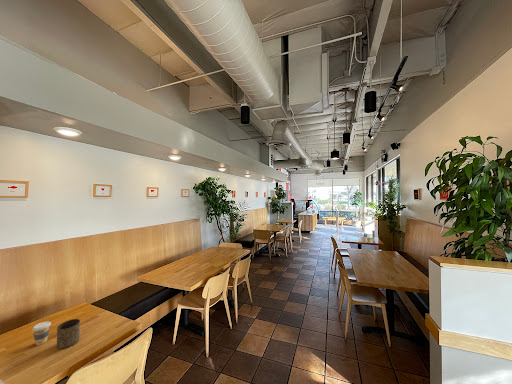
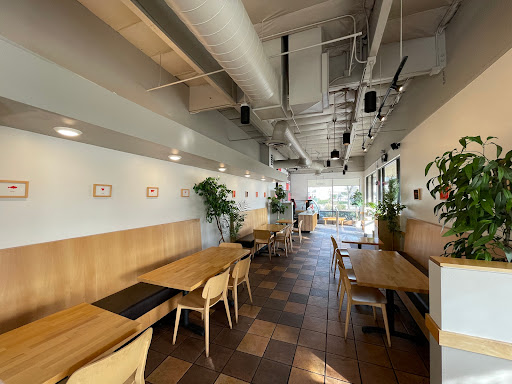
- cup [56,318,81,350]
- coffee cup [32,320,52,346]
